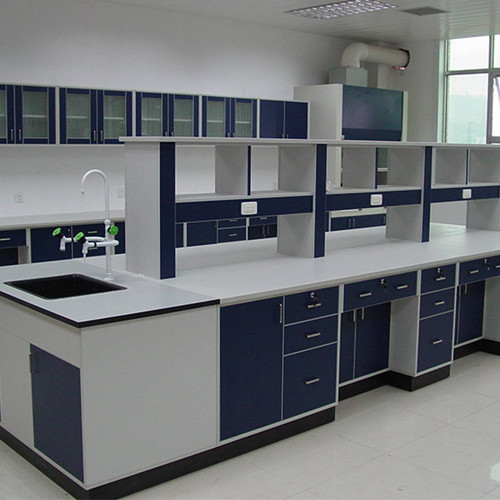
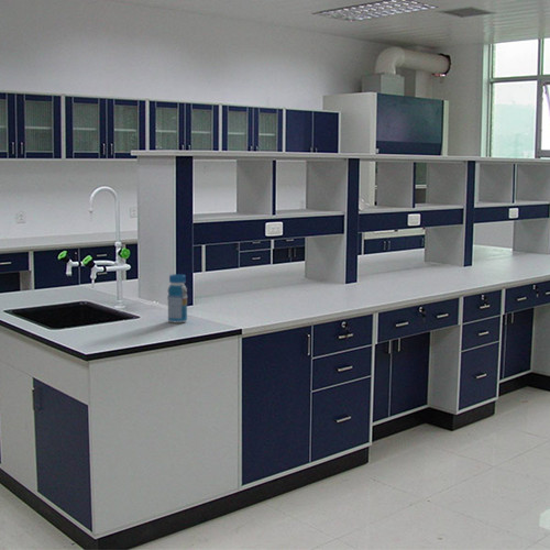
+ beverage bottle [166,273,188,323]
